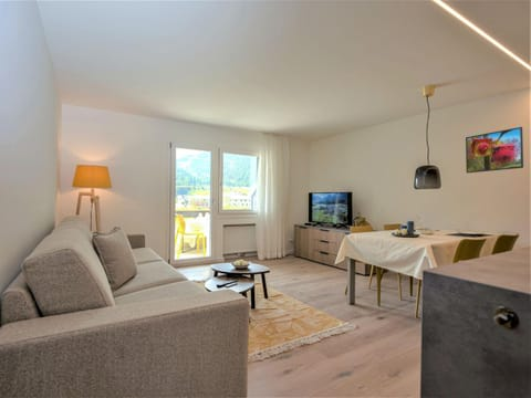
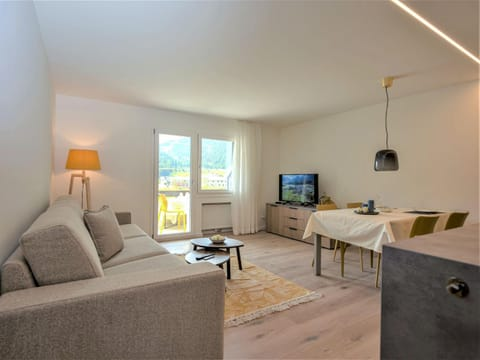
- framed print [465,126,524,174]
